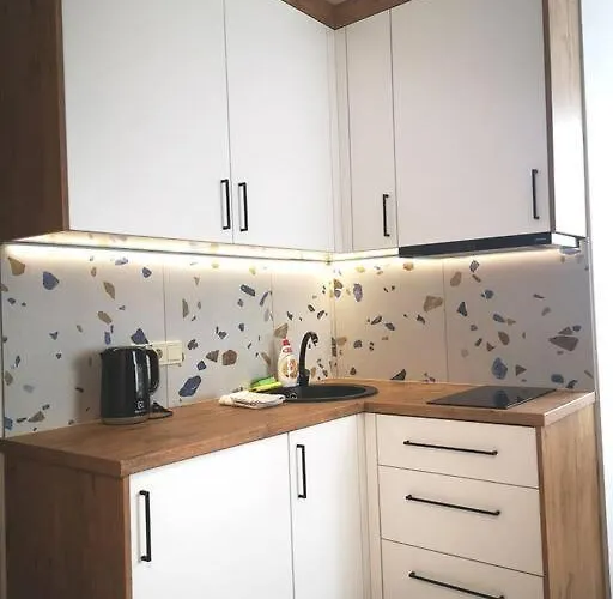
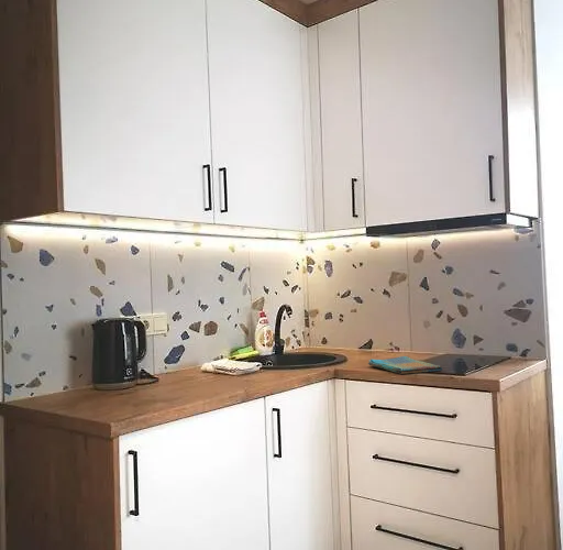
+ dish towel [367,355,443,375]
